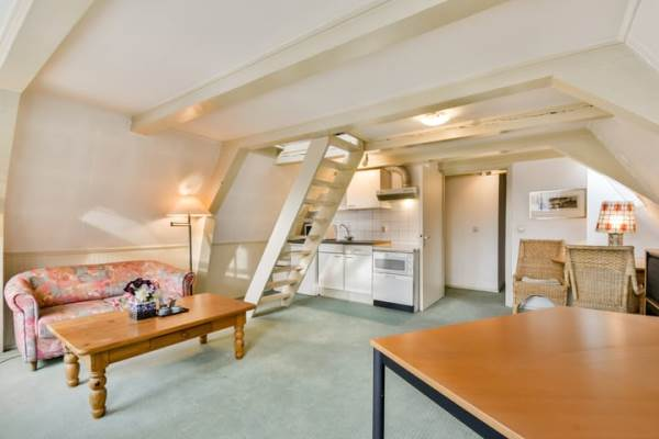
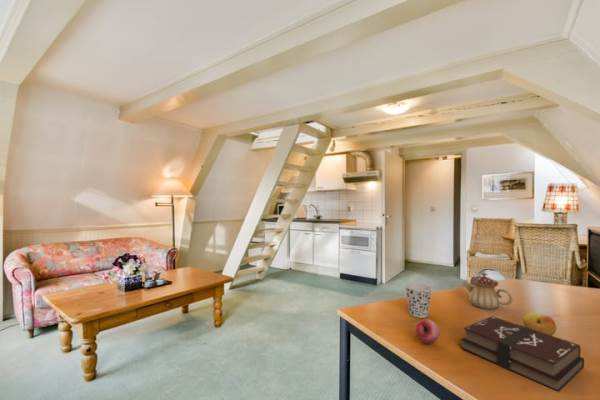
+ hardback book [460,315,585,393]
+ fruit [522,311,557,336]
+ fruit [414,318,441,345]
+ cup [404,282,433,319]
+ teapot [462,272,514,310]
